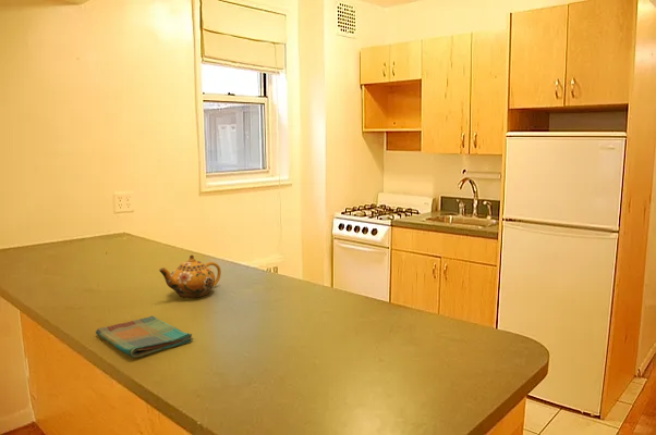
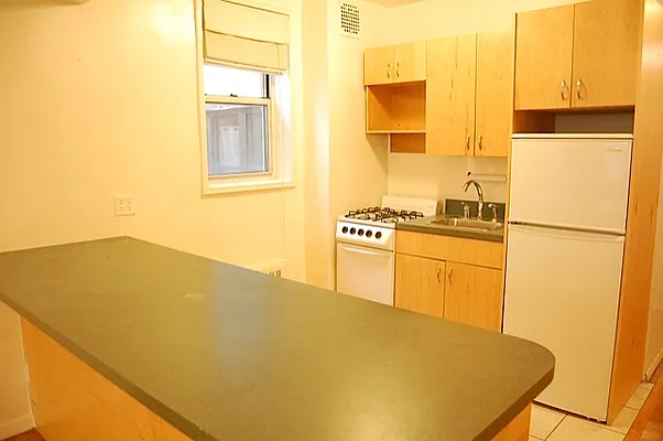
- dish towel [95,314,194,358]
- teapot [158,254,222,299]
